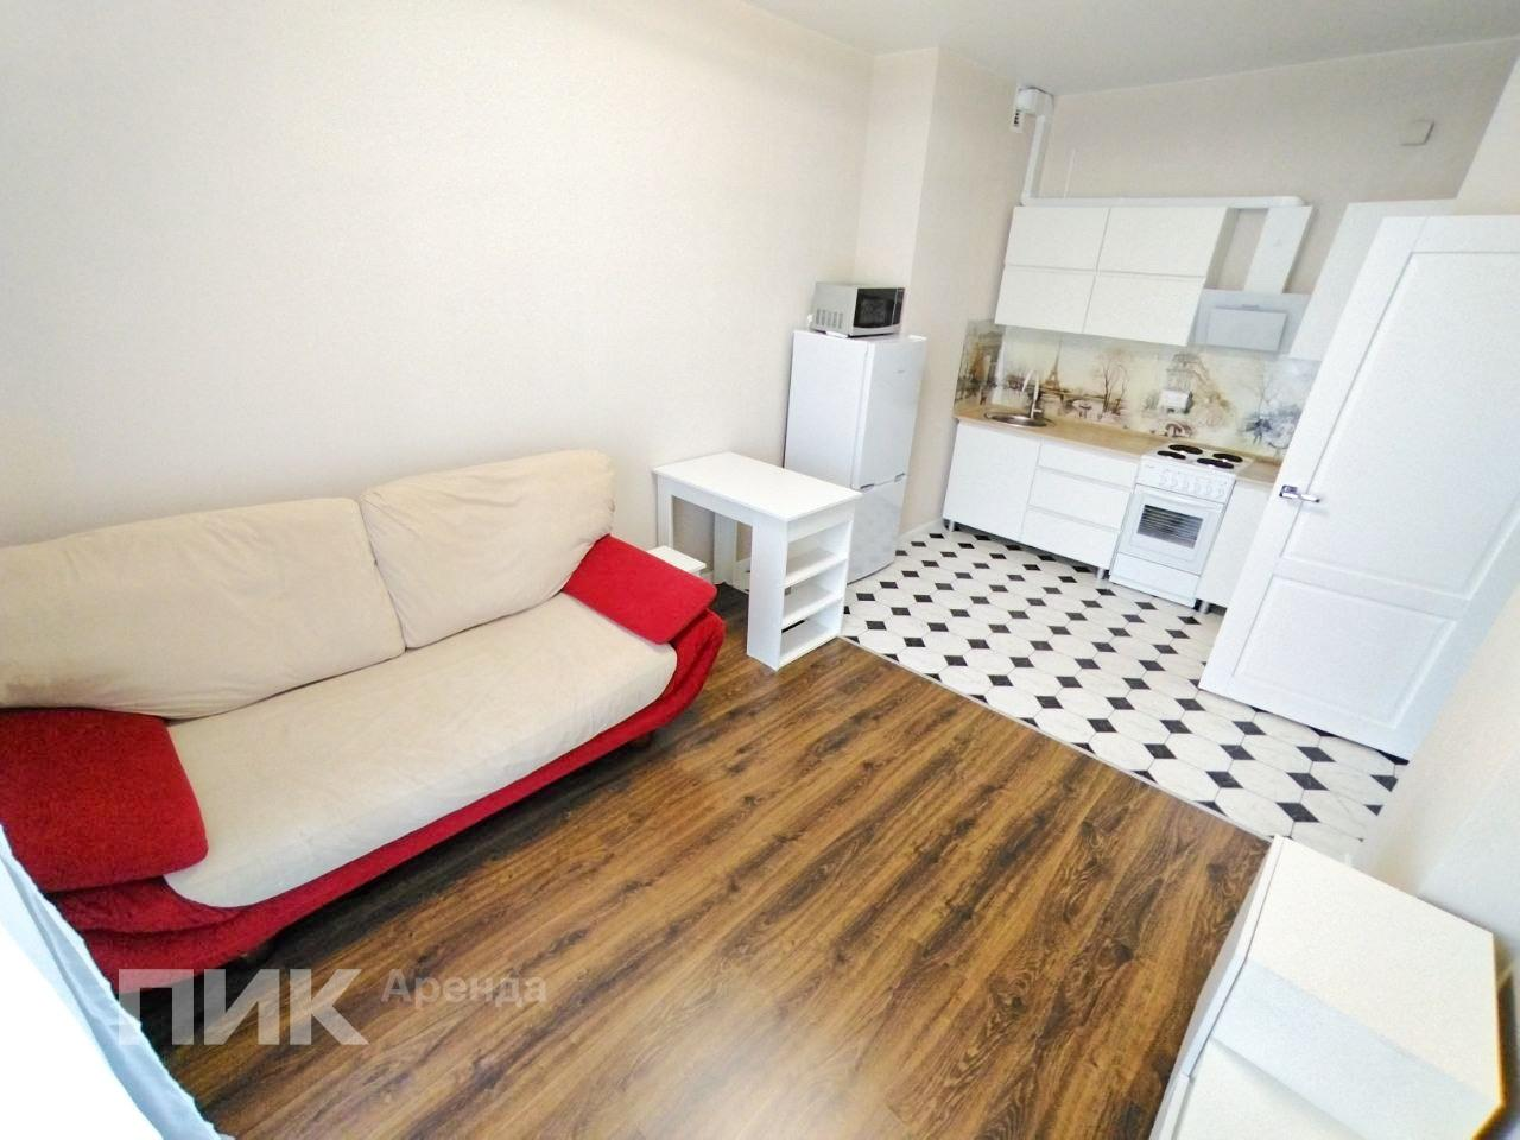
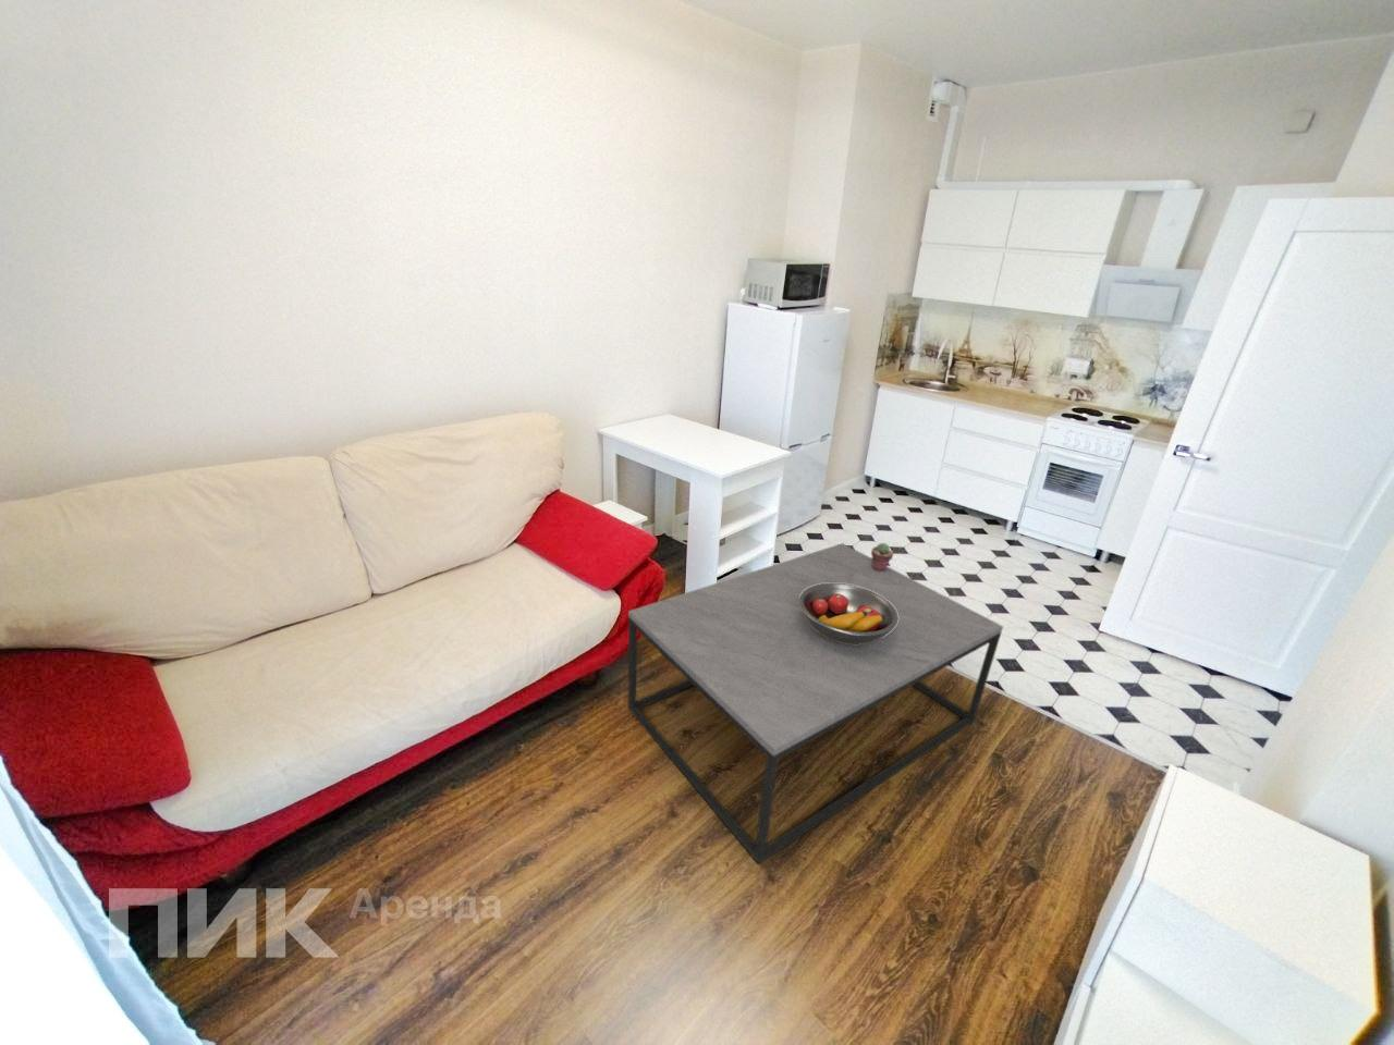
+ coffee table [628,542,1004,865]
+ fruit bowl [799,584,899,644]
+ potted succulent [870,542,895,572]
